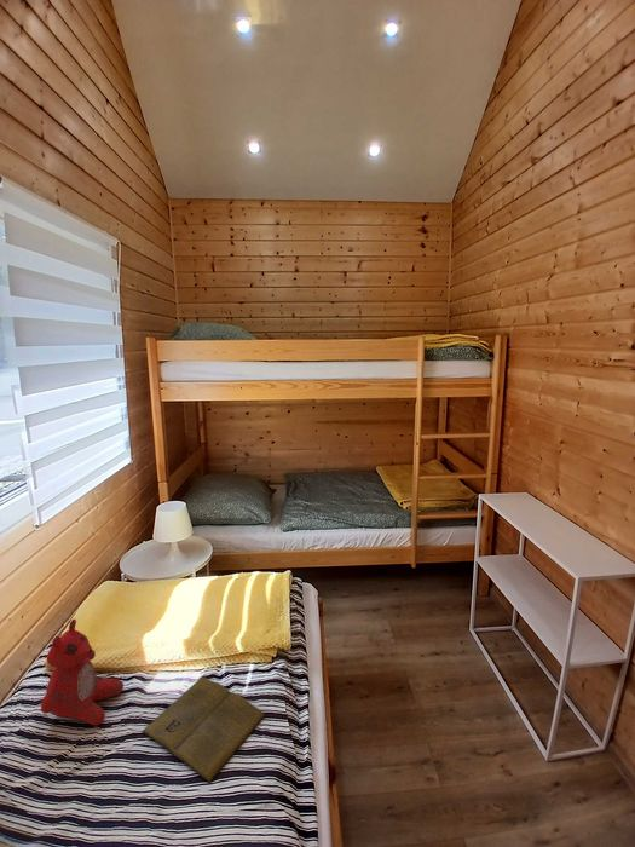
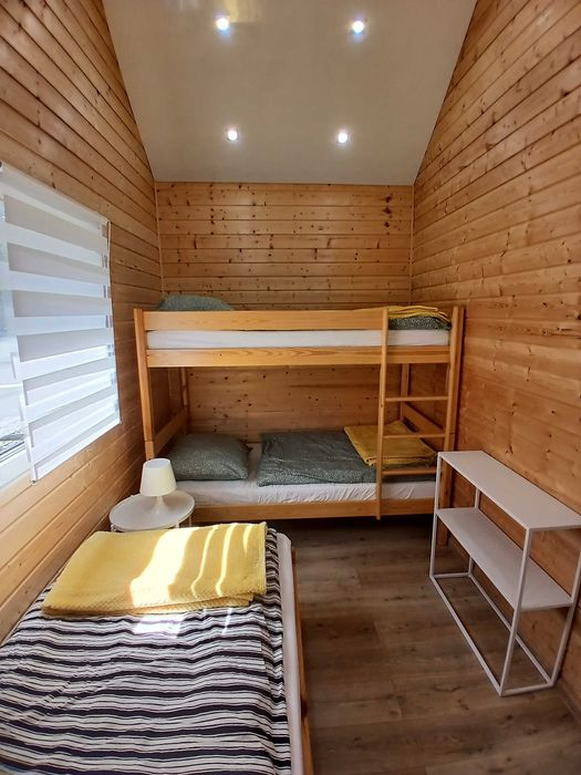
- book [142,676,266,784]
- stuffed bear [40,618,125,726]
